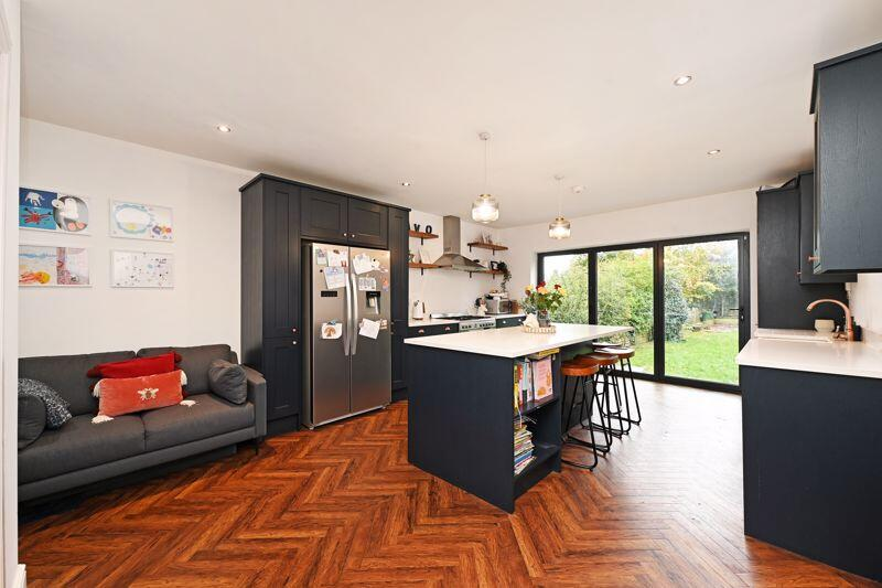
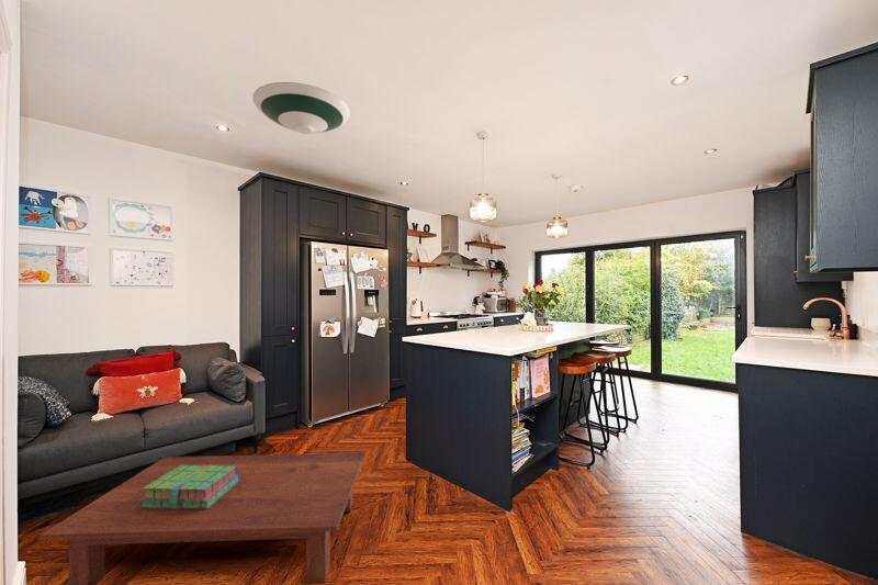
+ stack of books [139,465,240,509]
+ coffee table [38,452,365,585]
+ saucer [251,81,351,135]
